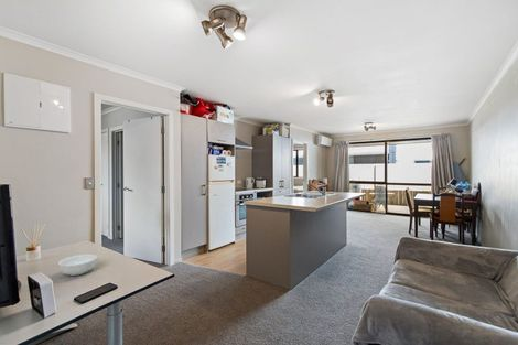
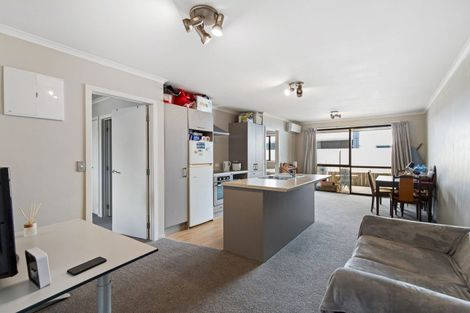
- cereal bowl [57,254,99,277]
